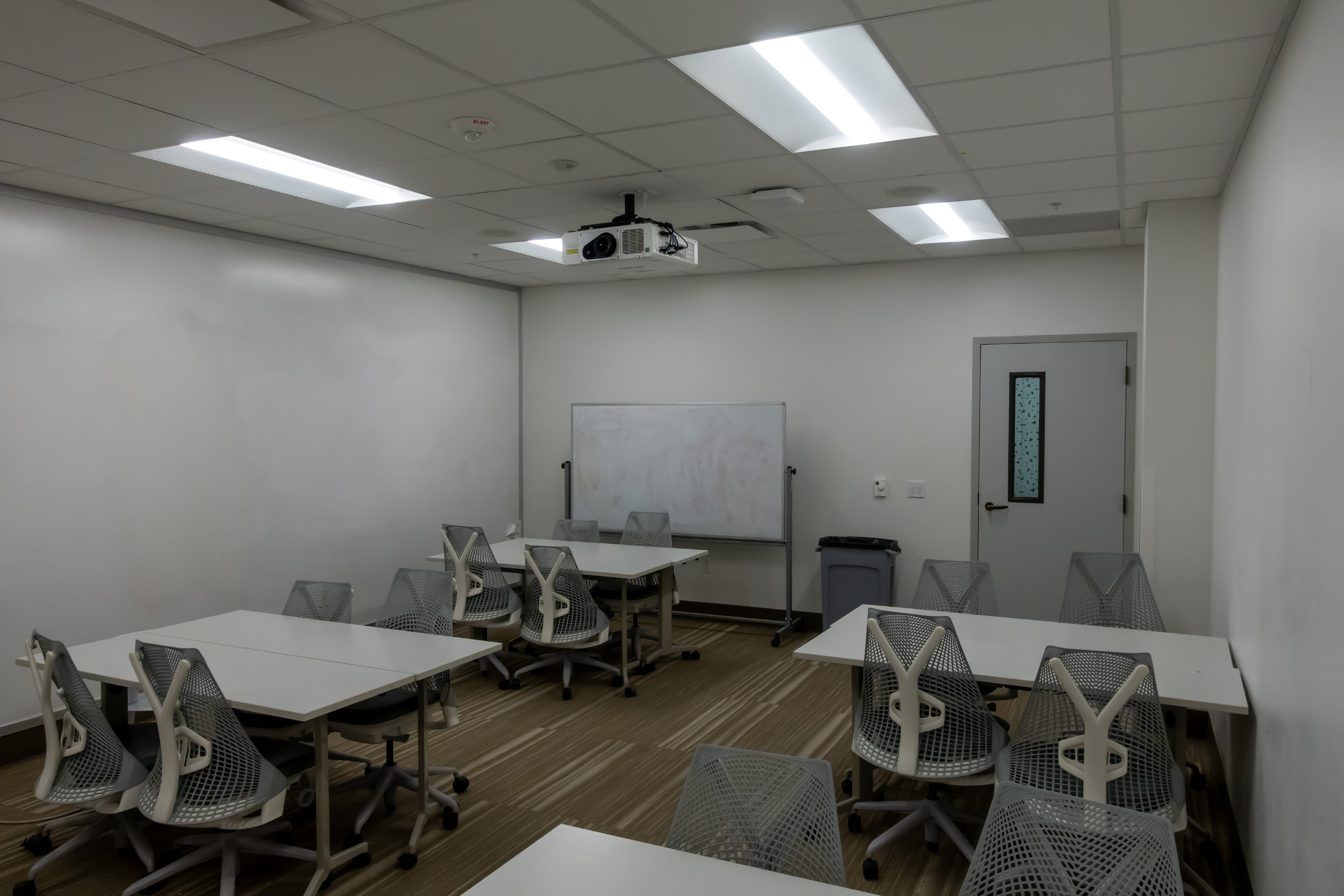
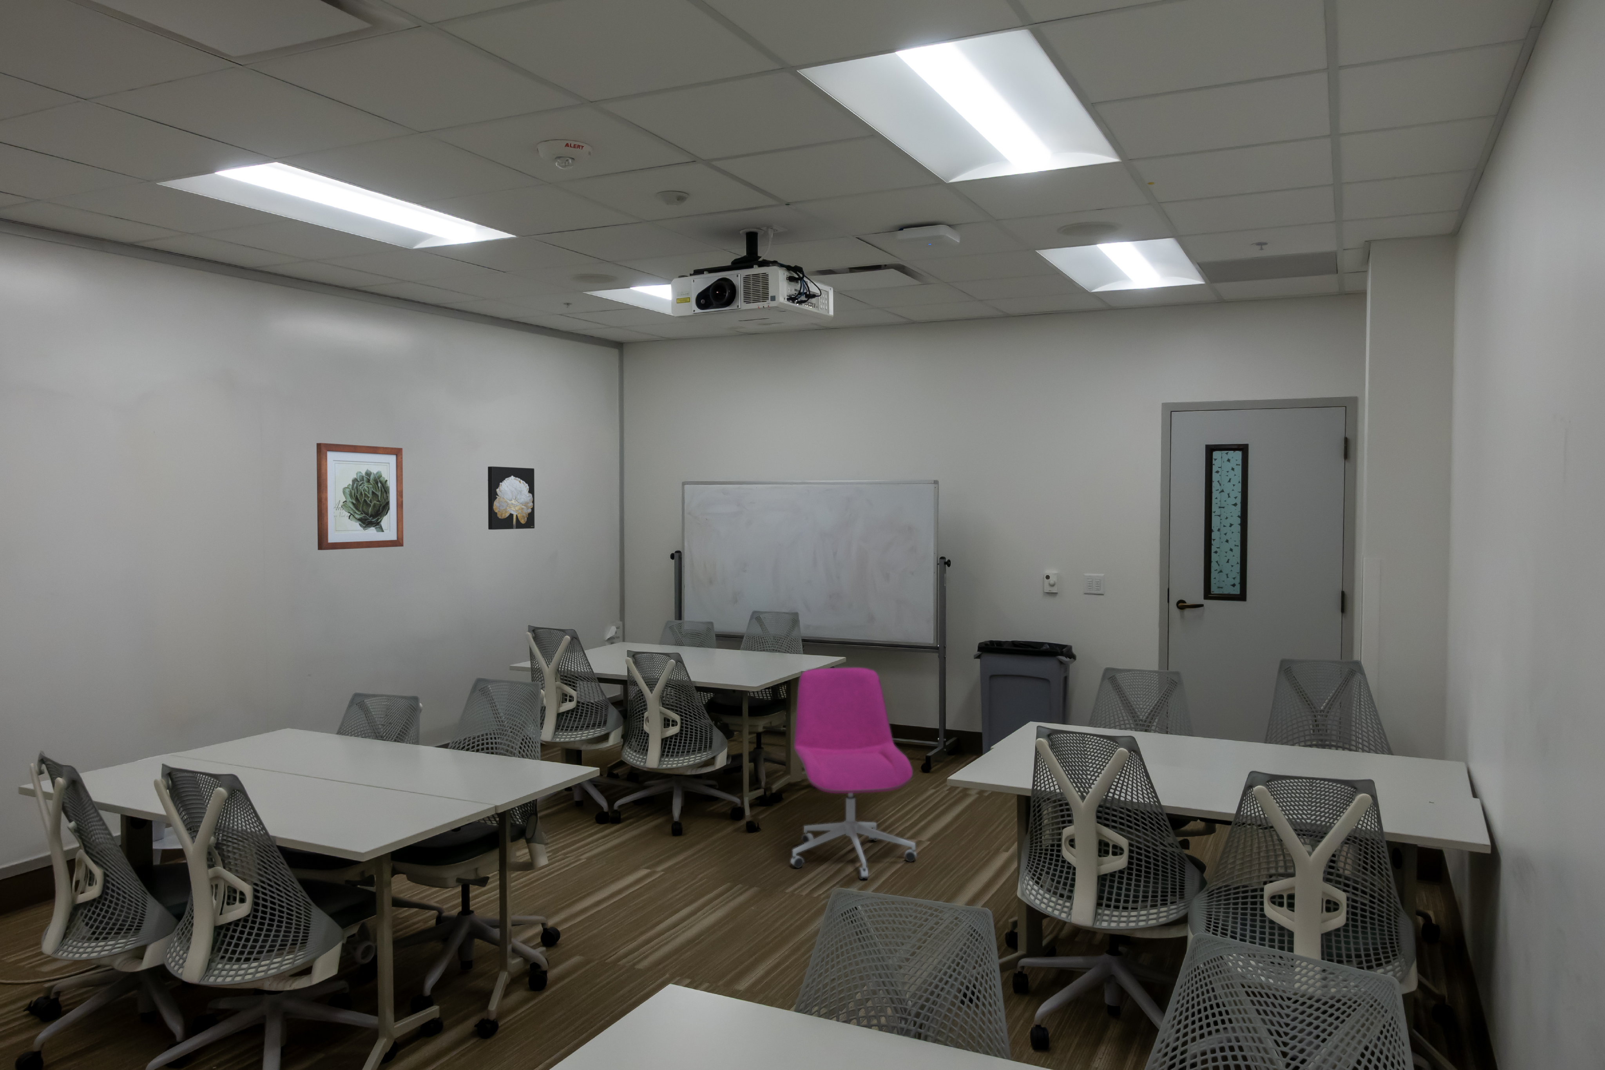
+ office chair [791,666,916,880]
+ wall art [487,466,535,530]
+ wall art [316,442,404,551]
